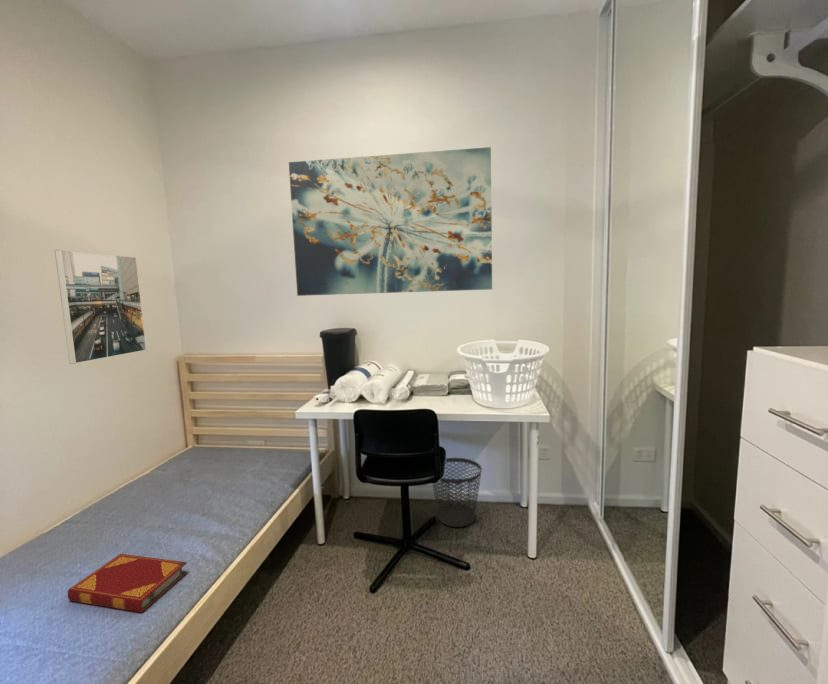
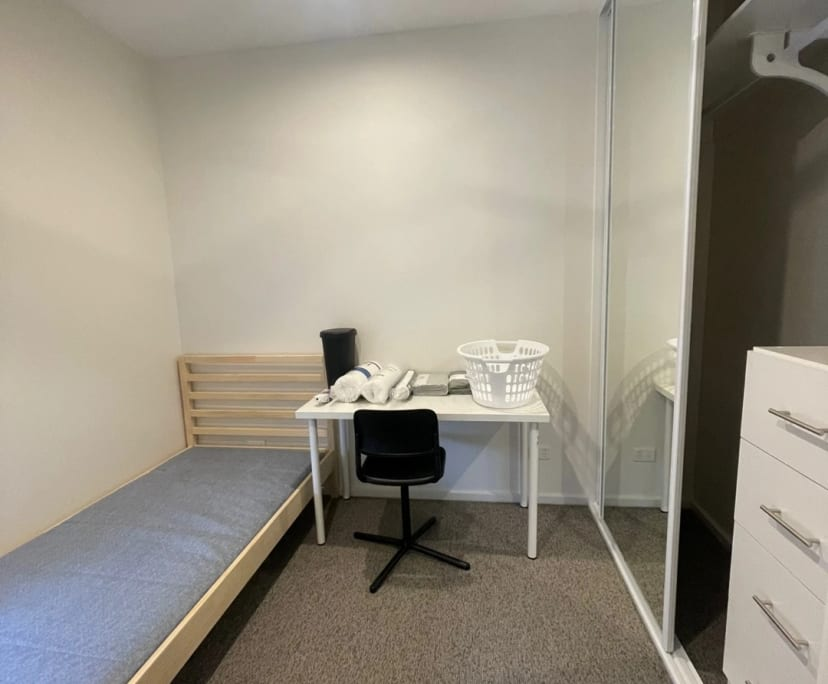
- hardback book [67,553,188,614]
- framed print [54,249,147,365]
- wastebasket [432,457,483,528]
- wall art [288,146,493,297]
